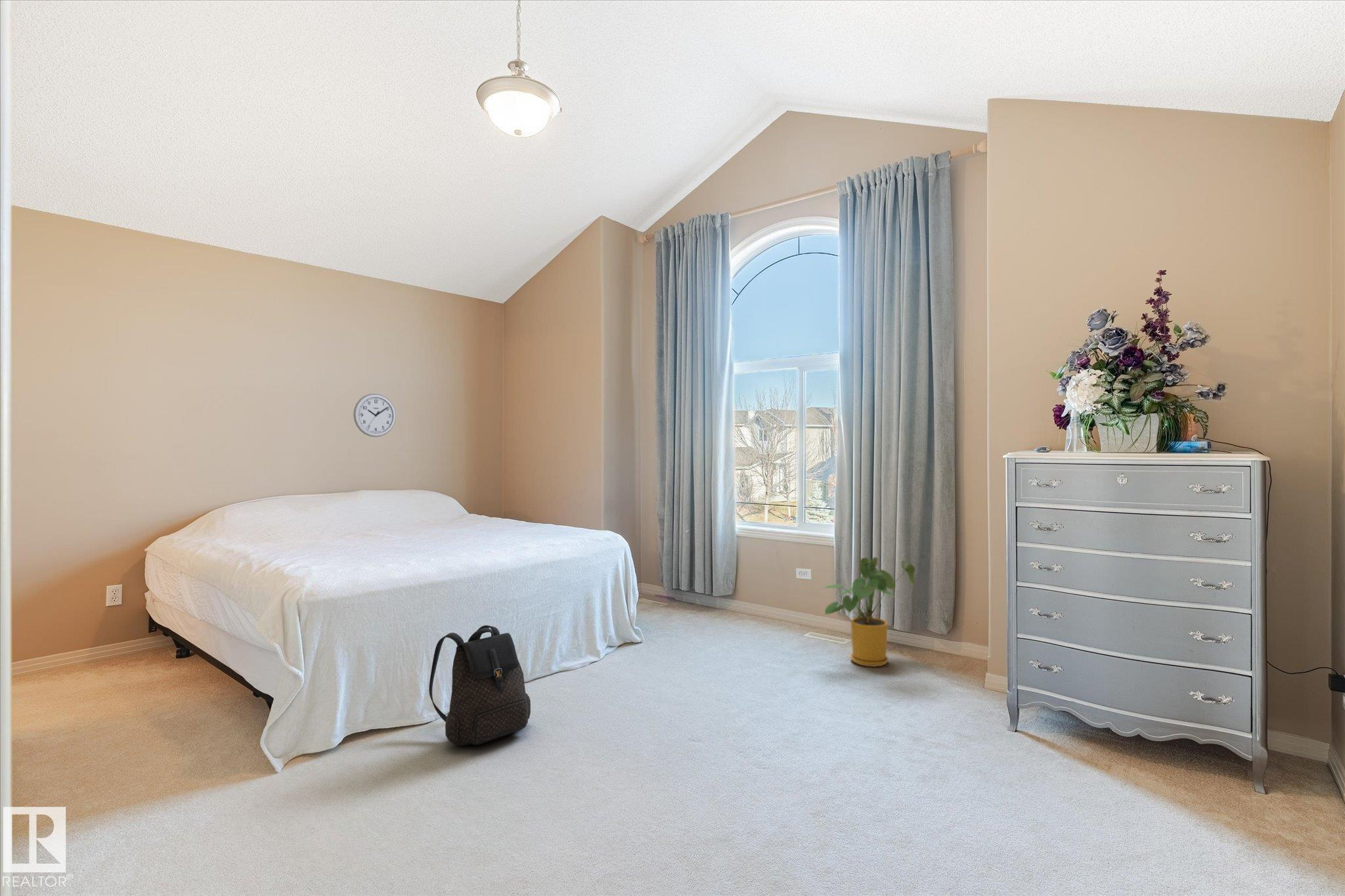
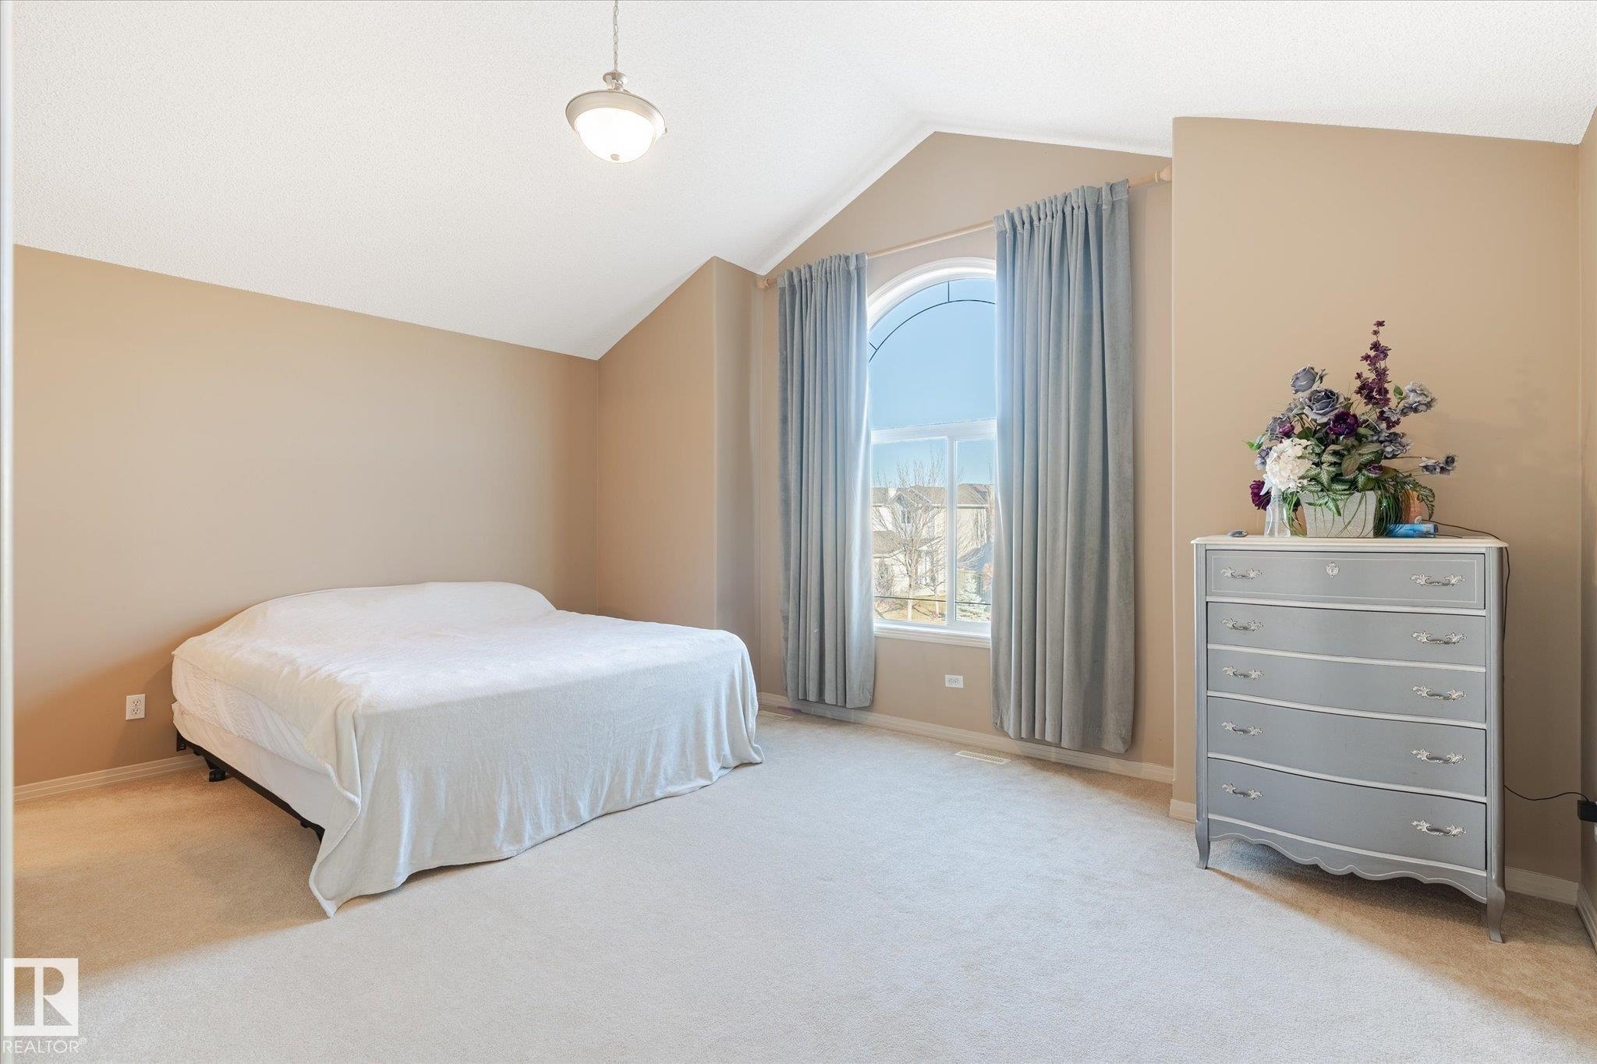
- house plant [822,557,916,668]
- wall clock [353,393,397,438]
- backpack [428,625,531,746]
